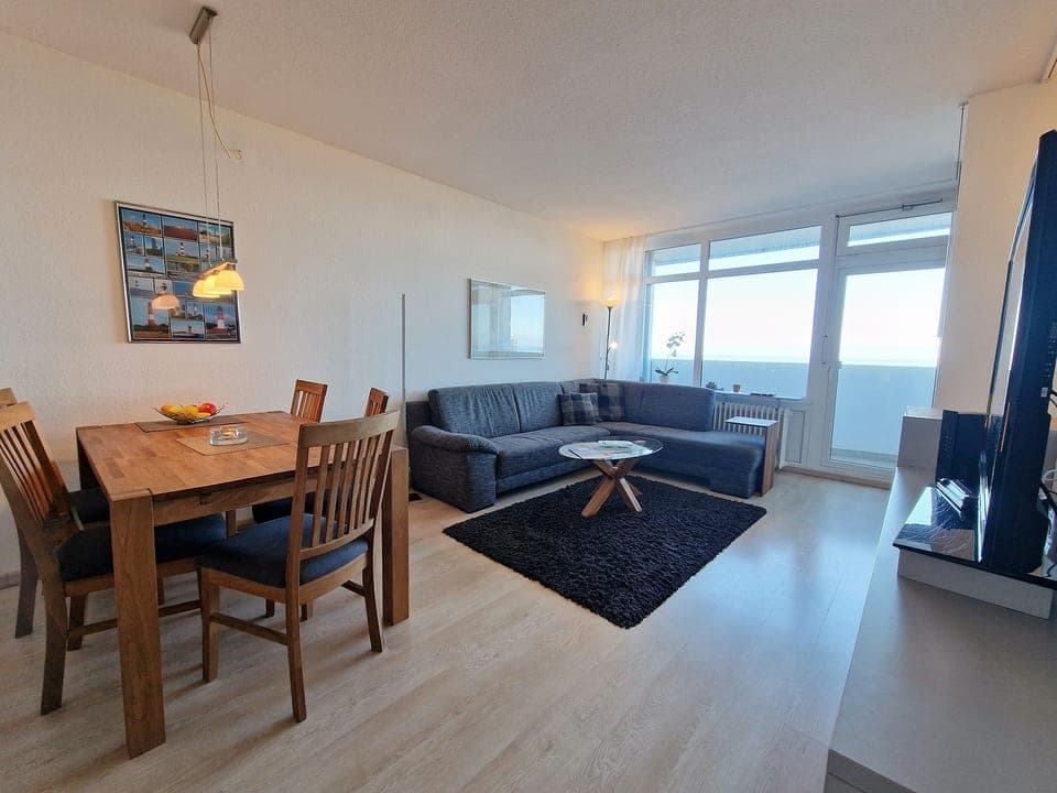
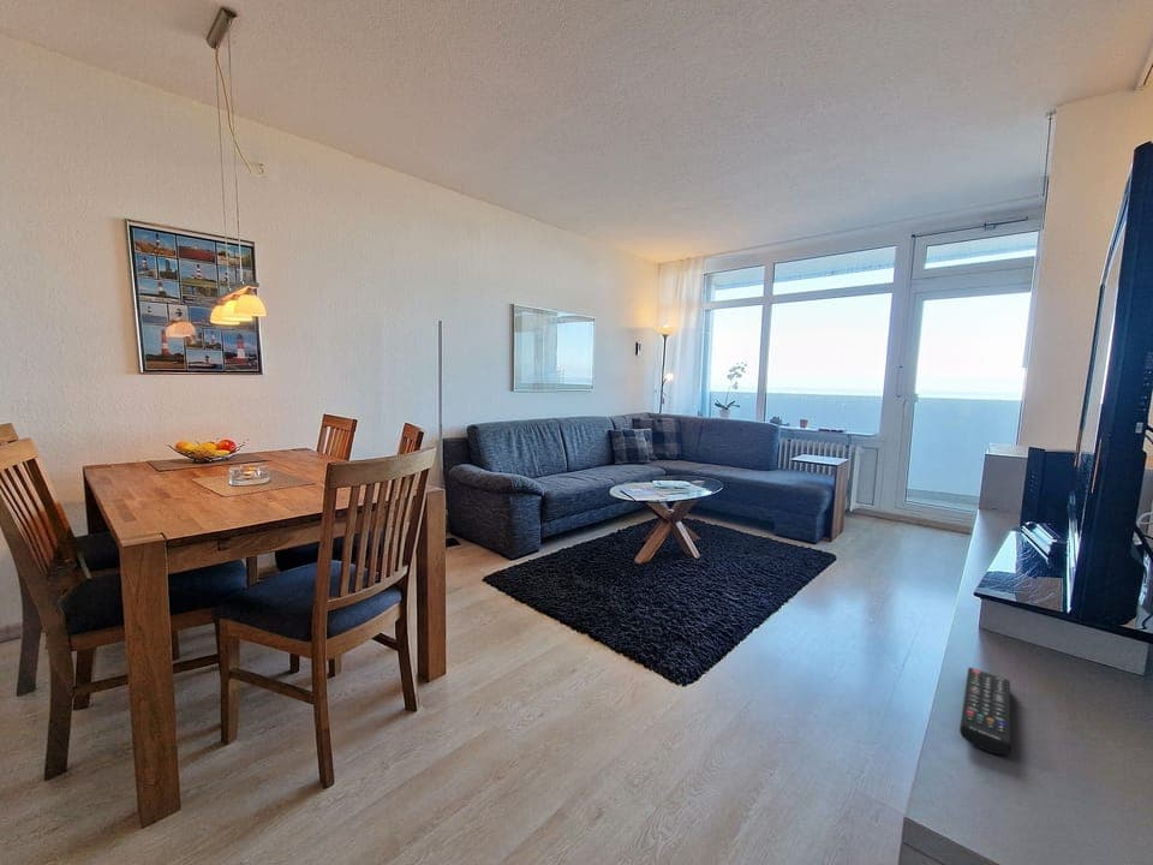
+ remote control [958,667,1012,756]
